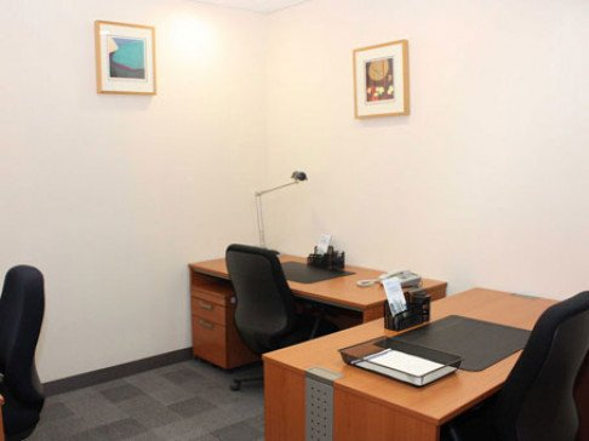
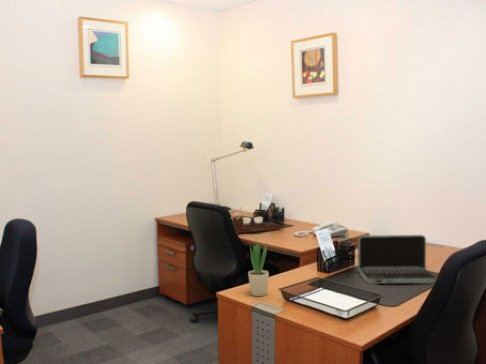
+ desk organizer [231,204,281,234]
+ potted plant [247,237,270,297]
+ laptop [353,234,438,285]
